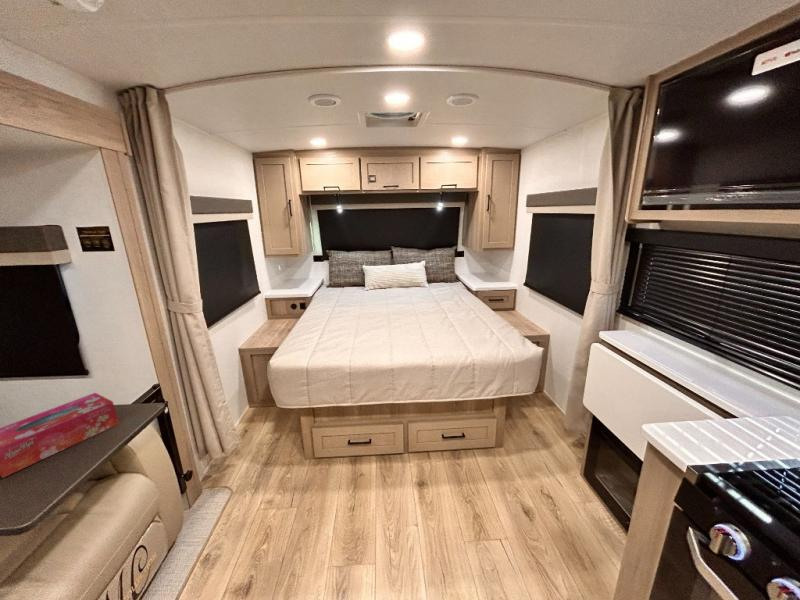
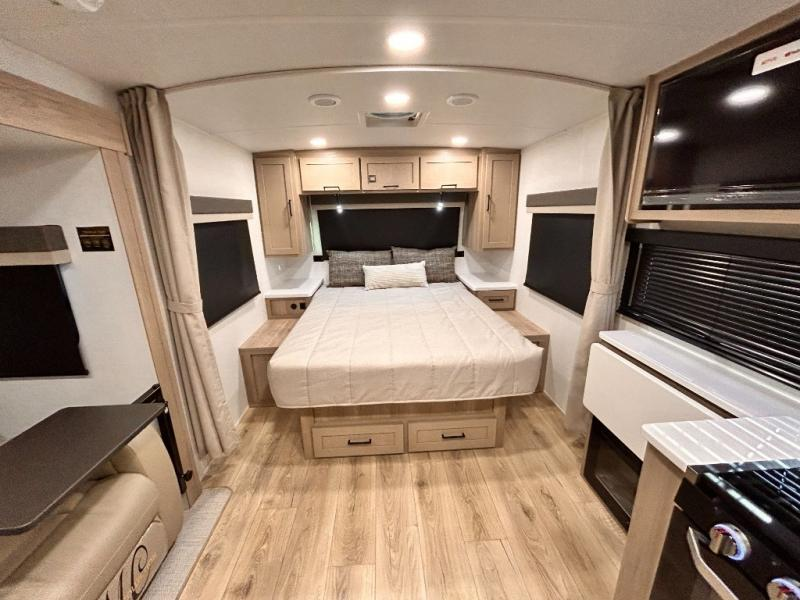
- tissue box [0,392,120,479]
